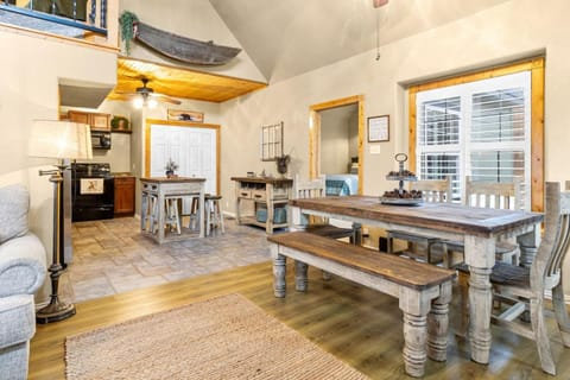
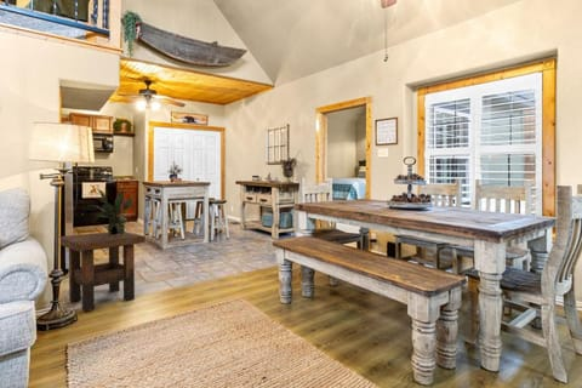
+ potted plant [89,188,136,235]
+ side table [58,230,147,313]
